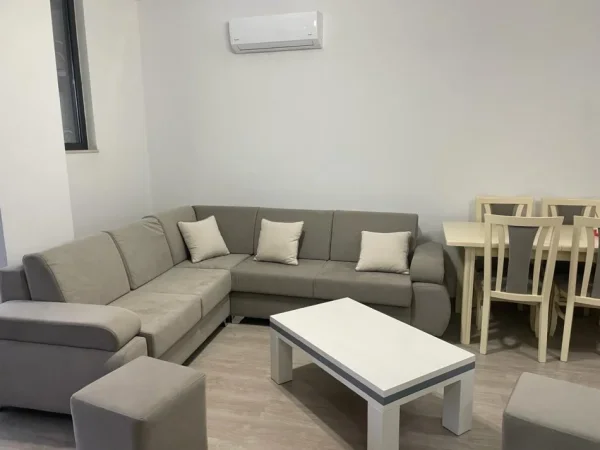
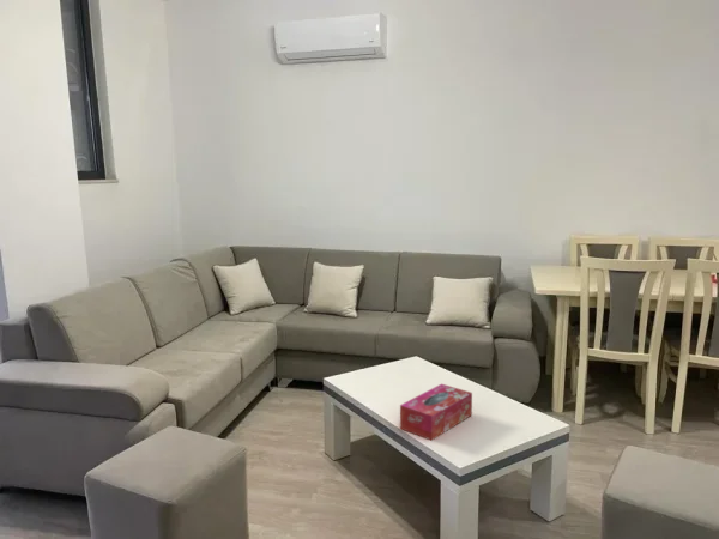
+ tissue box [399,382,473,442]
